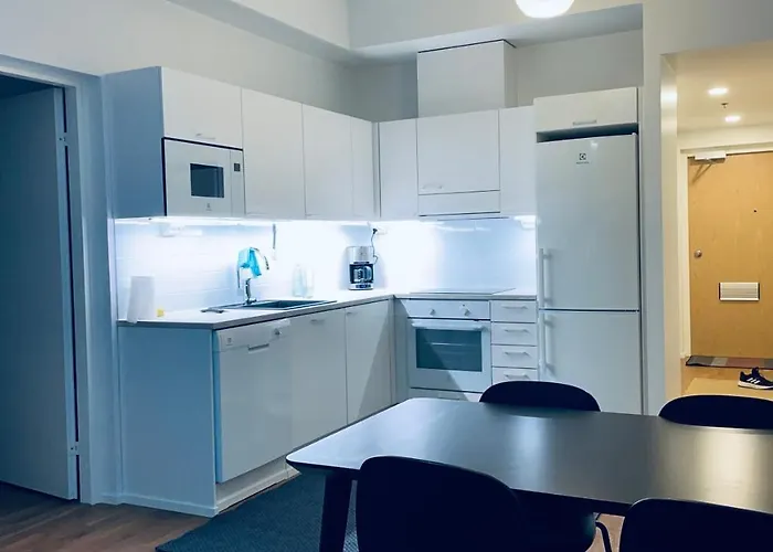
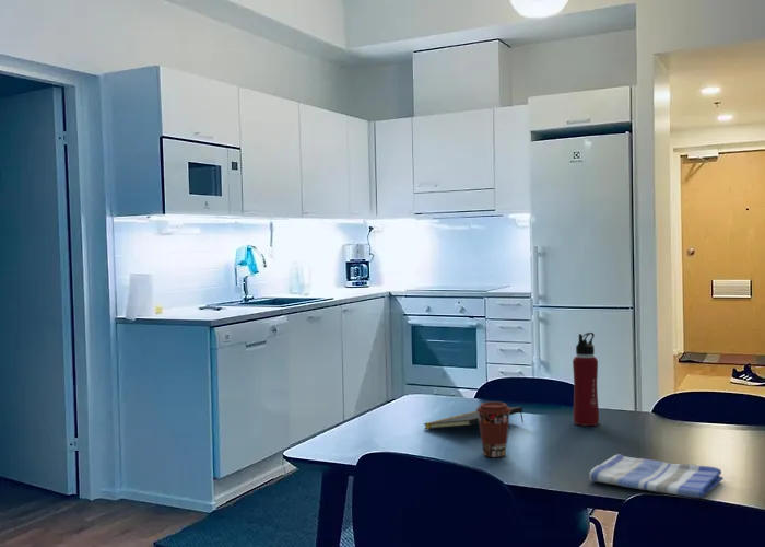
+ coffee cup [475,400,511,458]
+ dish towel [588,453,725,499]
+ water bottle [572,331,600,427]
+ notepad [423,406,525,430]
